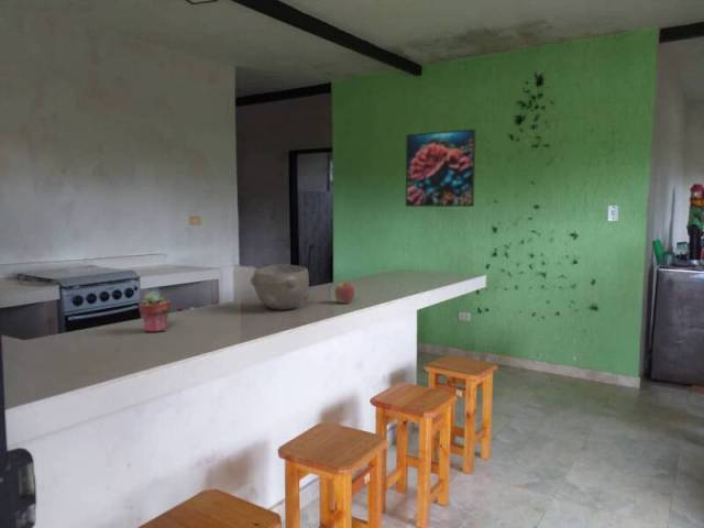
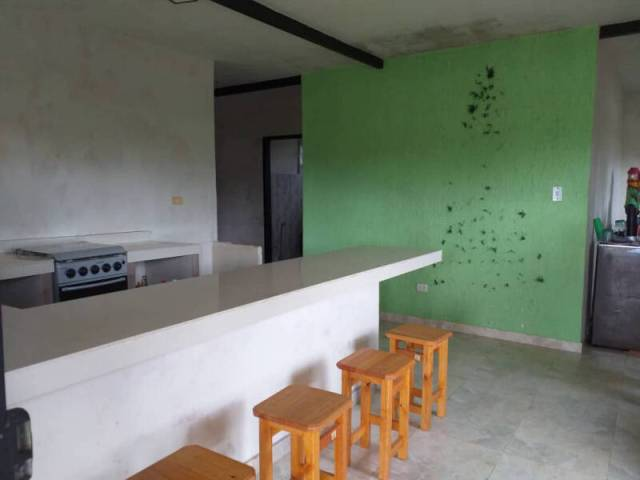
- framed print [405,128,477,208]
- potted succulent [138,289,172,333]
- bowl [250,263,311,310]
- apple [334,280,355,305]
